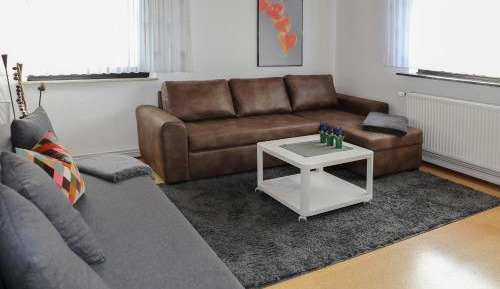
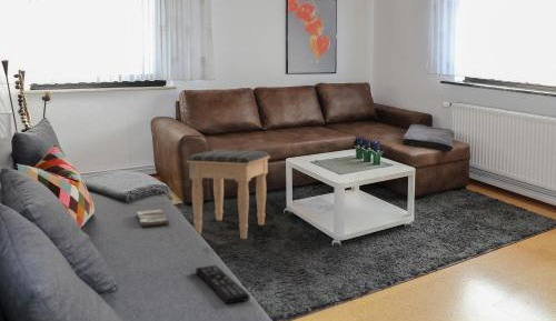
+ footstool [186,149,271,240]
+ diary [135,208,170,228]
+ remote control [195,264,251,305]
